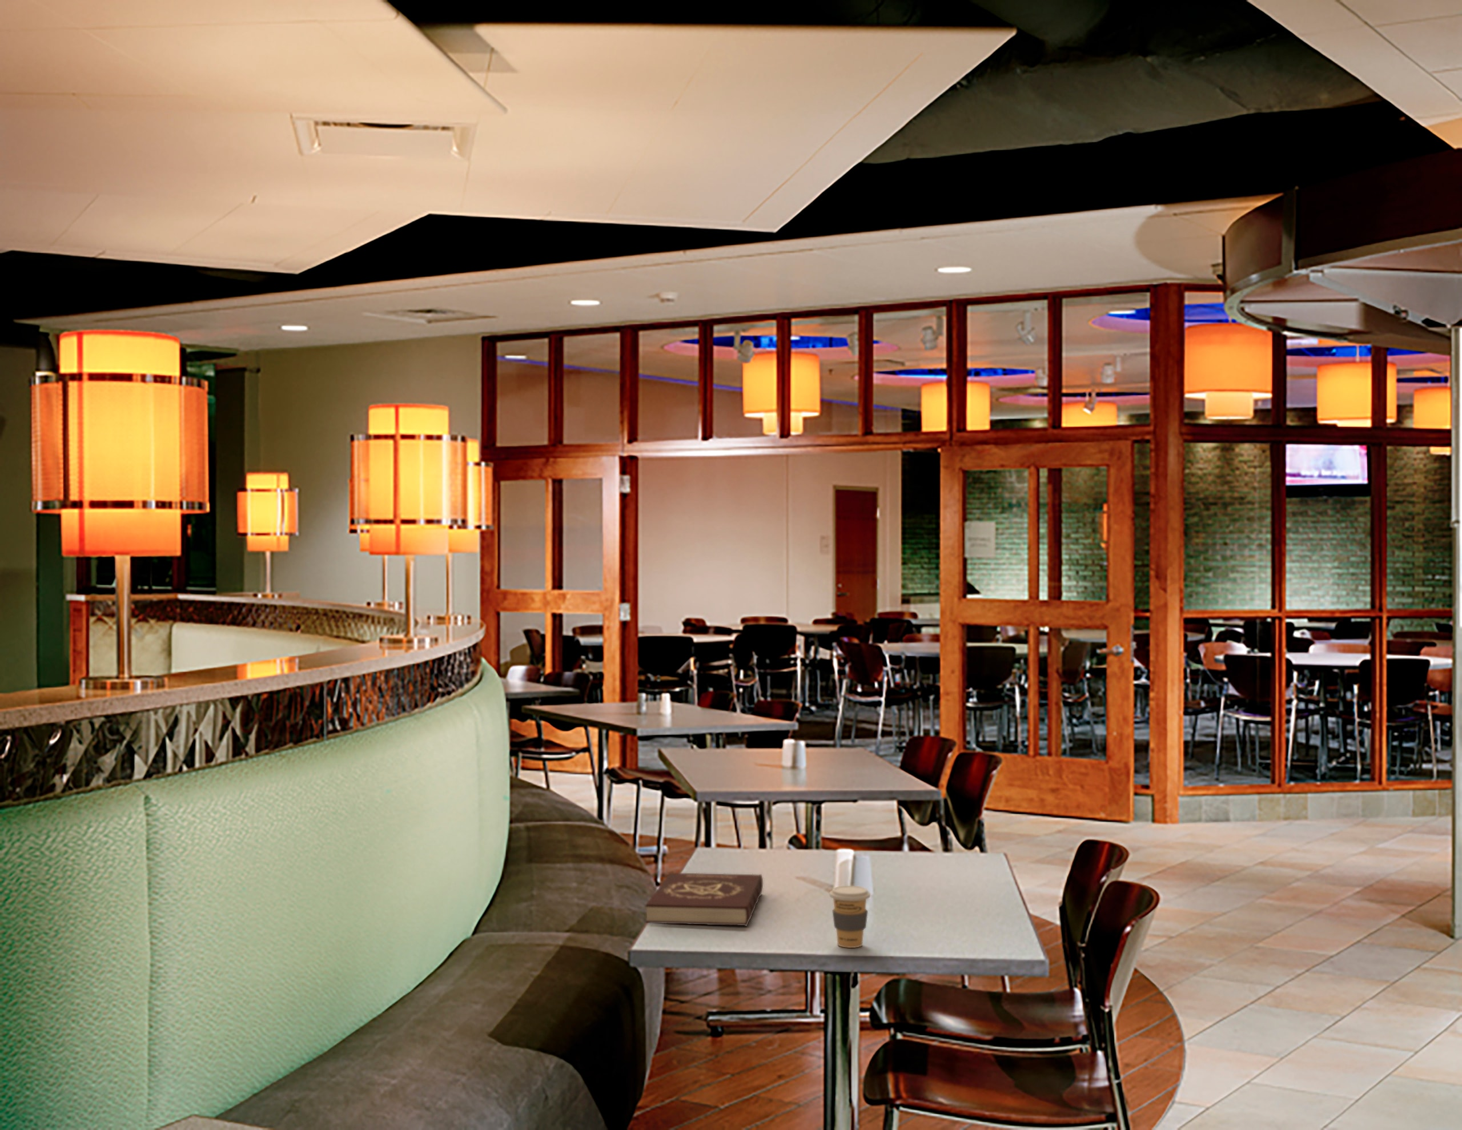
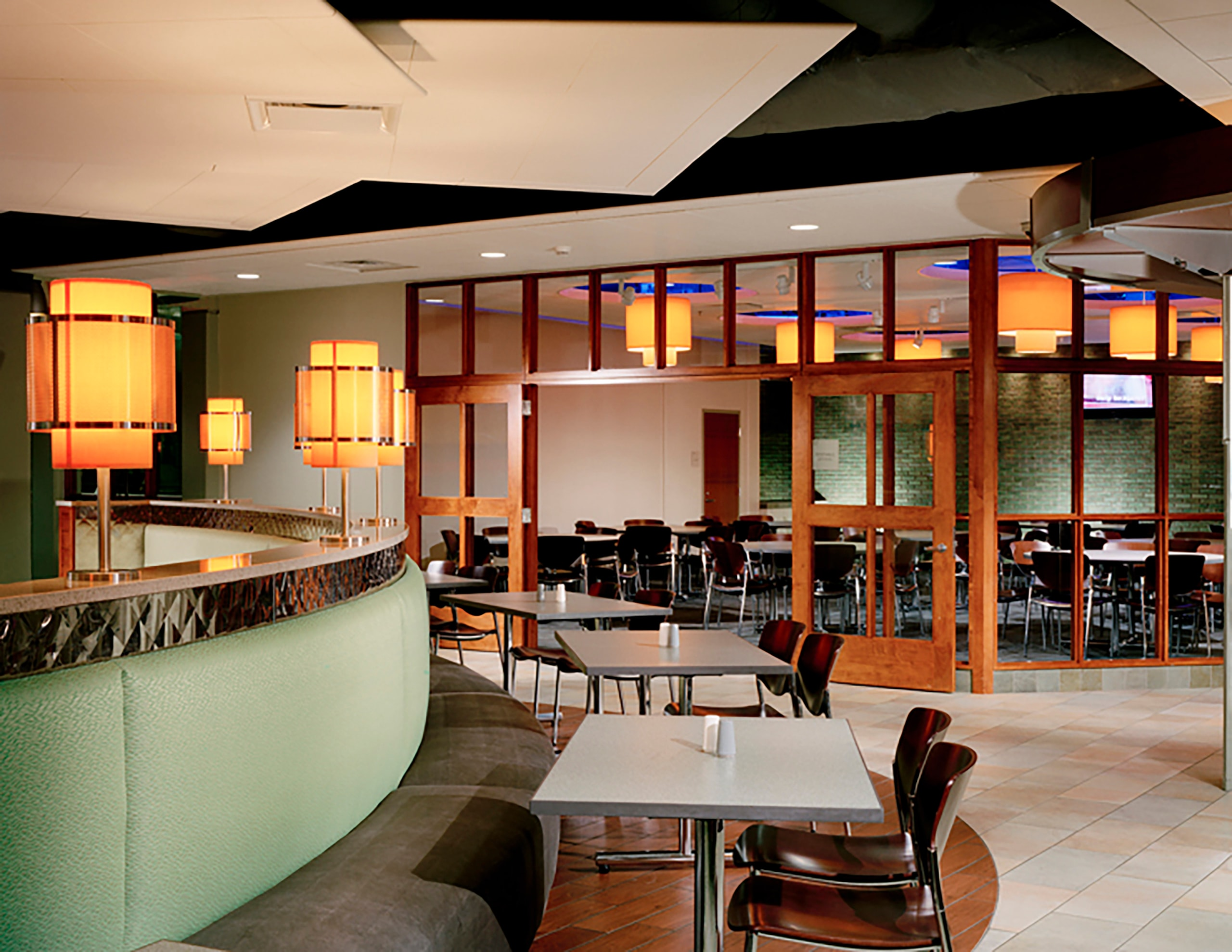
- coffee cup [828,885,871,948]
- book [644,872,763,927]
